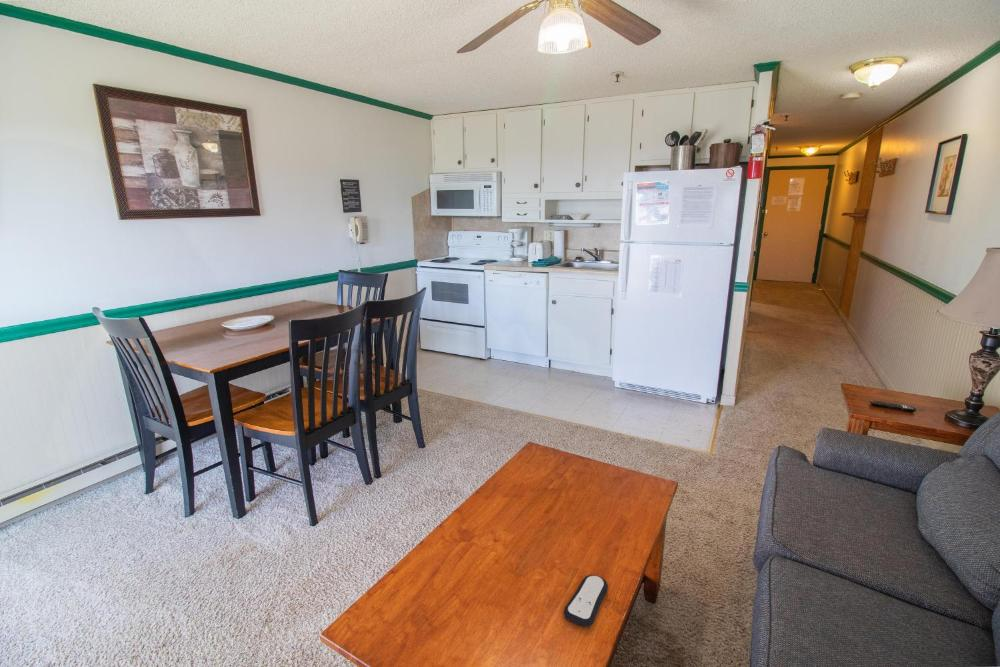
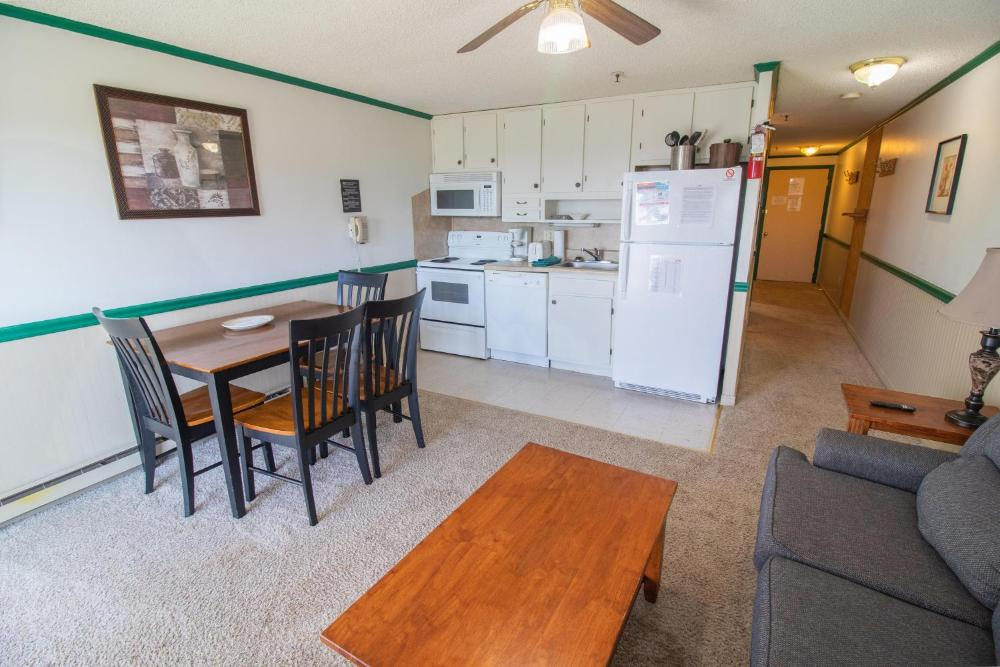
- remote control [563,574,609,628]
